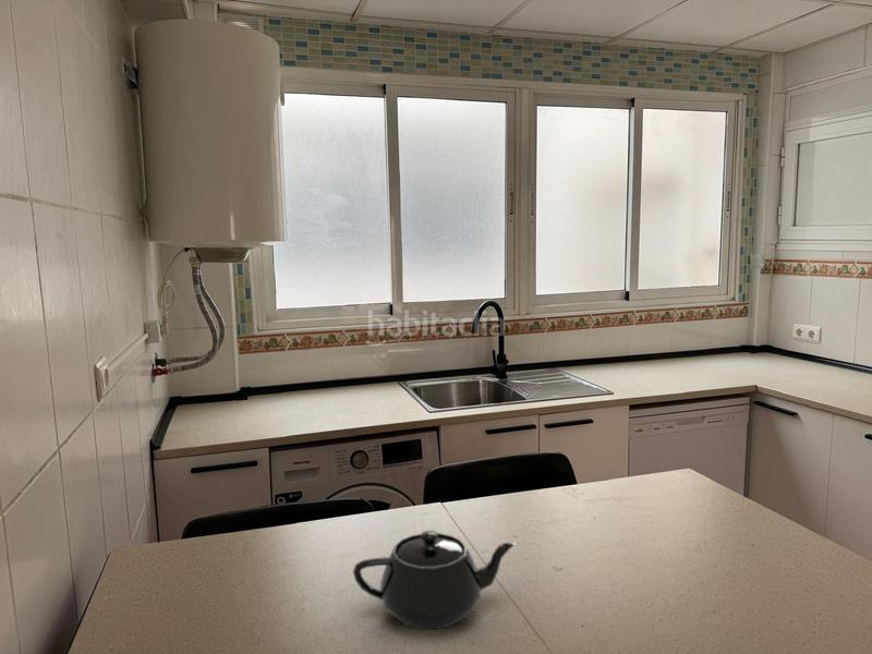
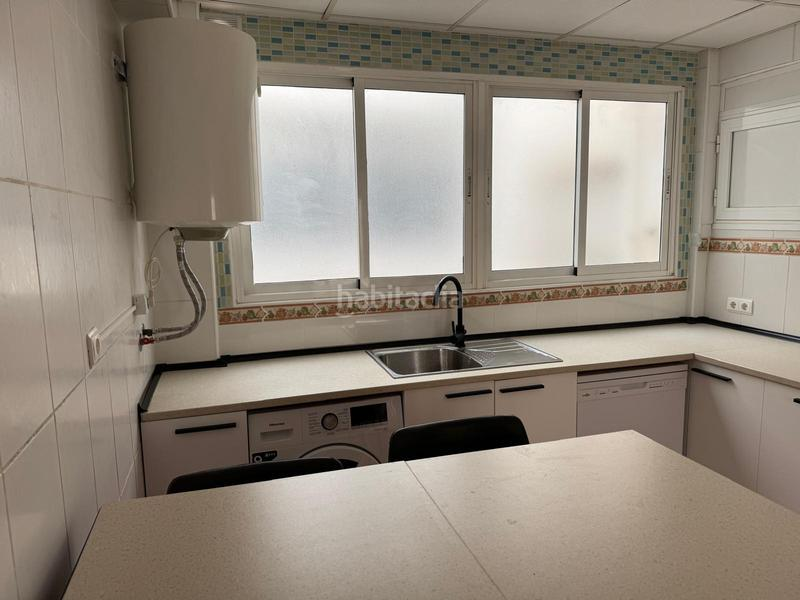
- teapot [352,530,517,630]
